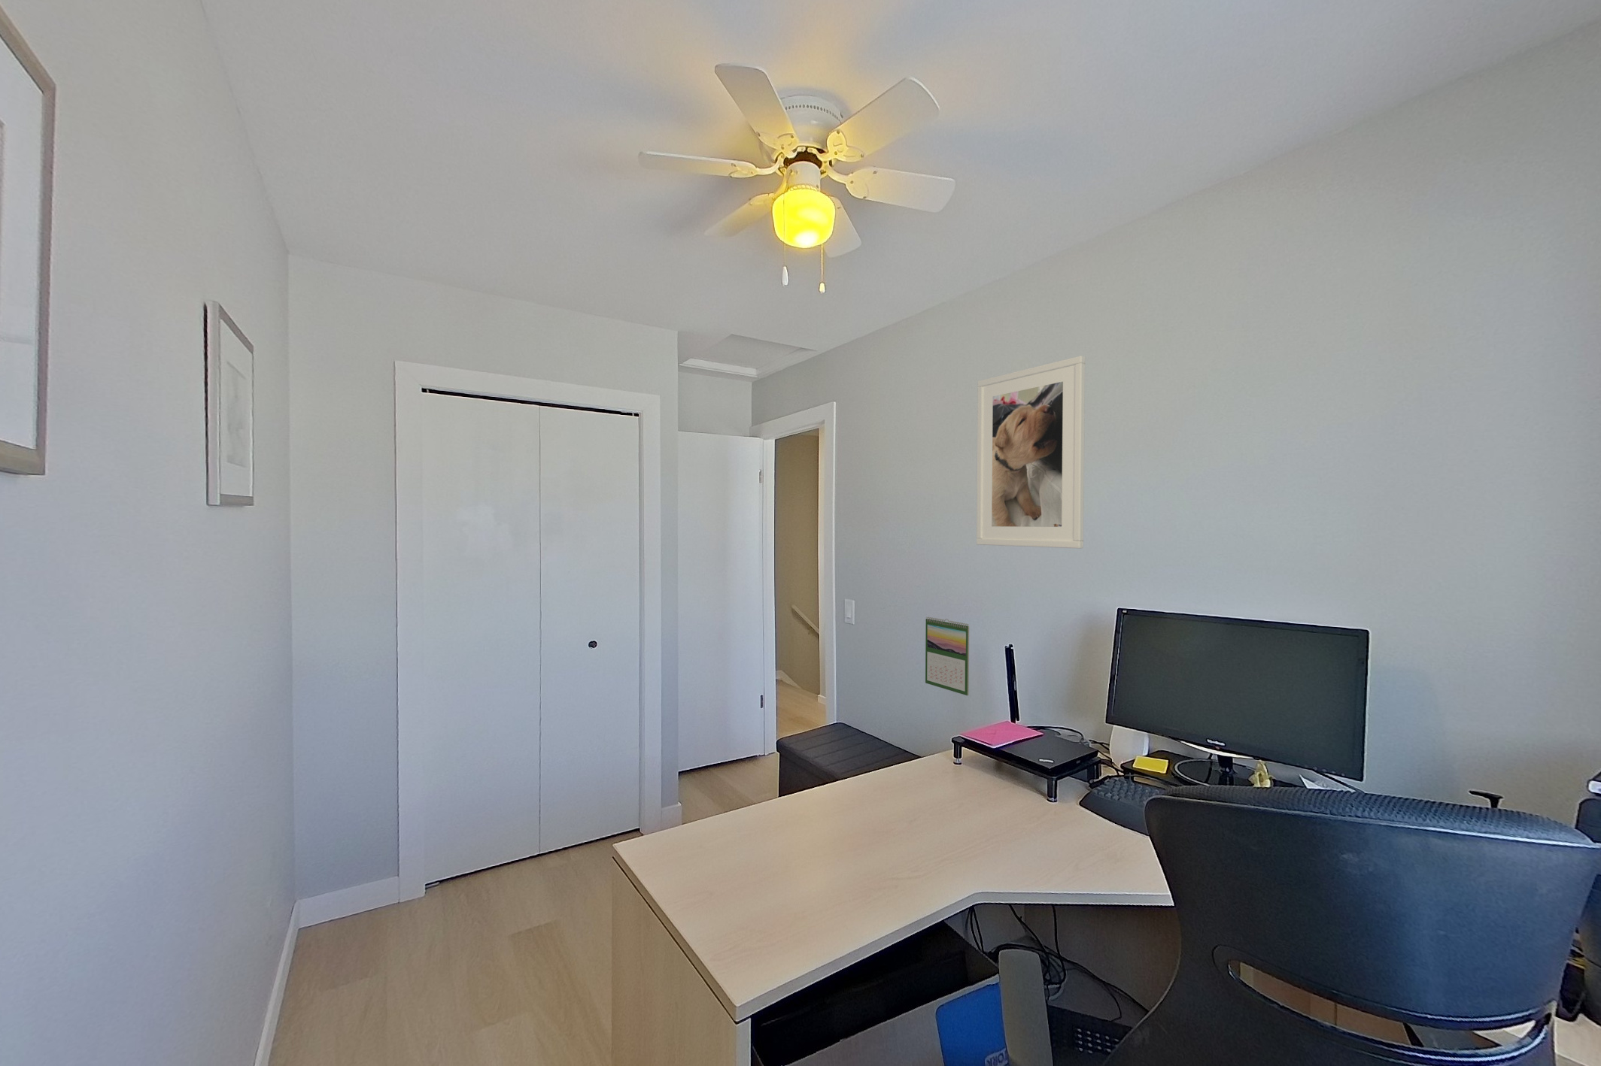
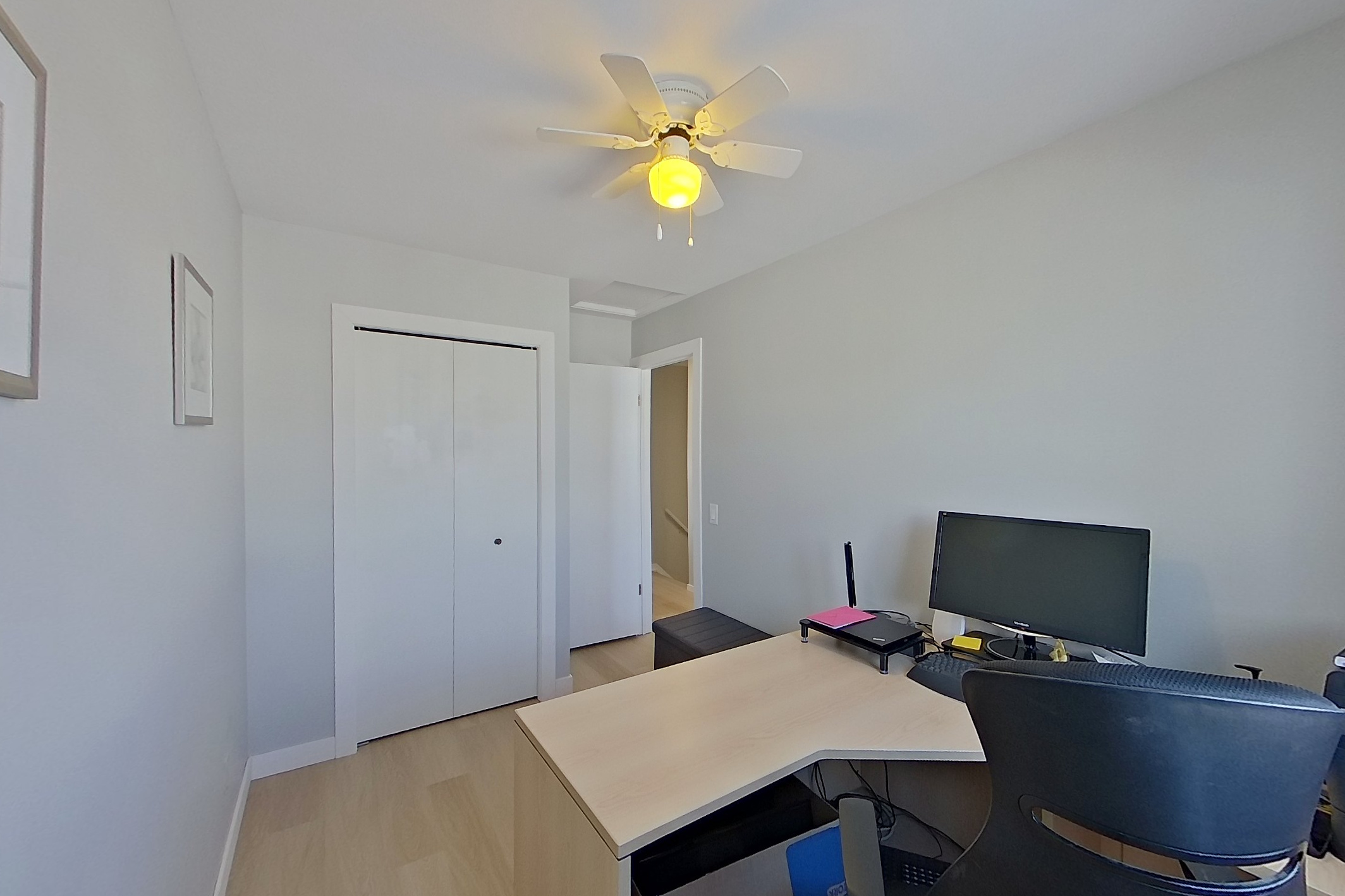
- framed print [976,355,1086,550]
- calendar [925,616,970,696]
